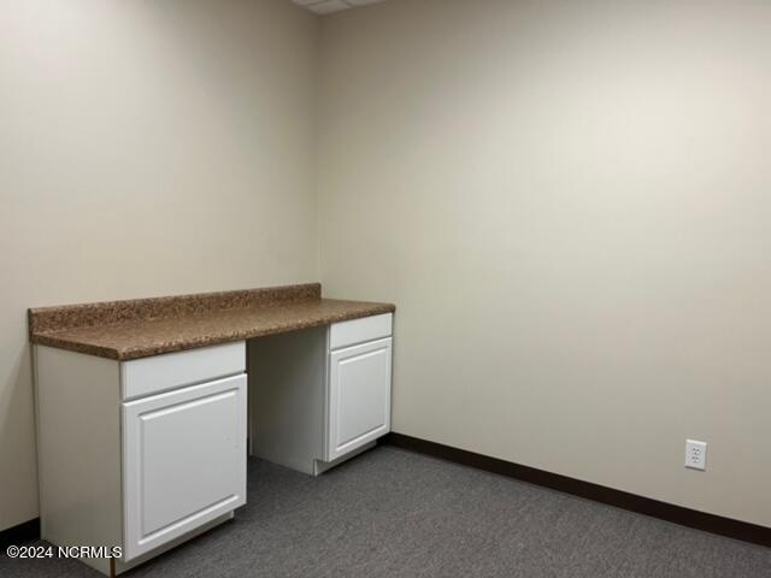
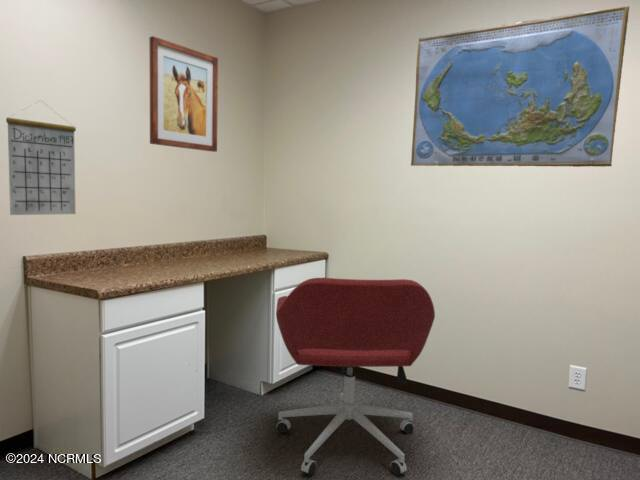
+ wall art [149,35,219,153]
+ calendar [5,99,77,216]
+ world map [410,5,630,168]
+ office chair [275,277,436,477]
